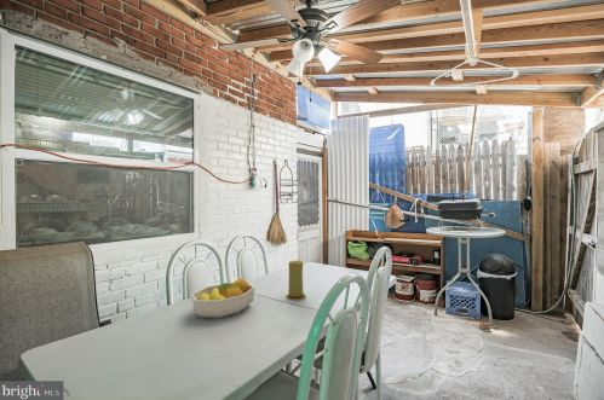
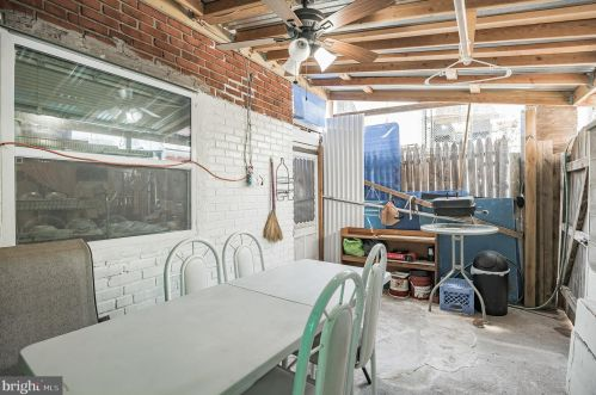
- fruit bowl [190,277,255,319]
- candle [284,259,307,301]
